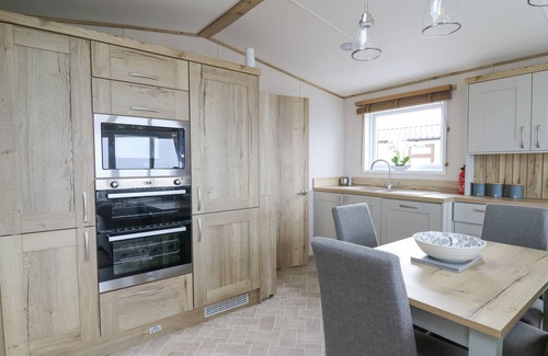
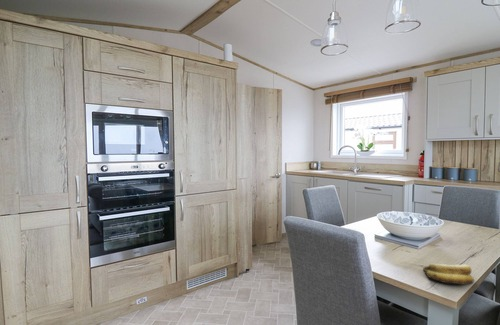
+ banana [422,263,475,286]
